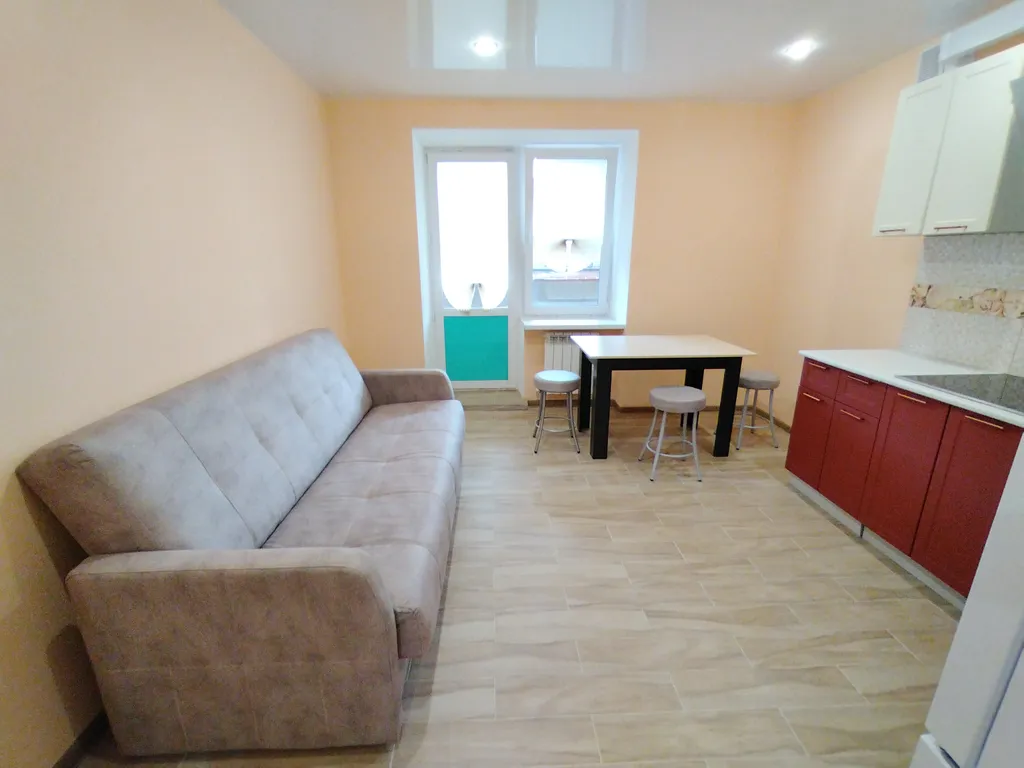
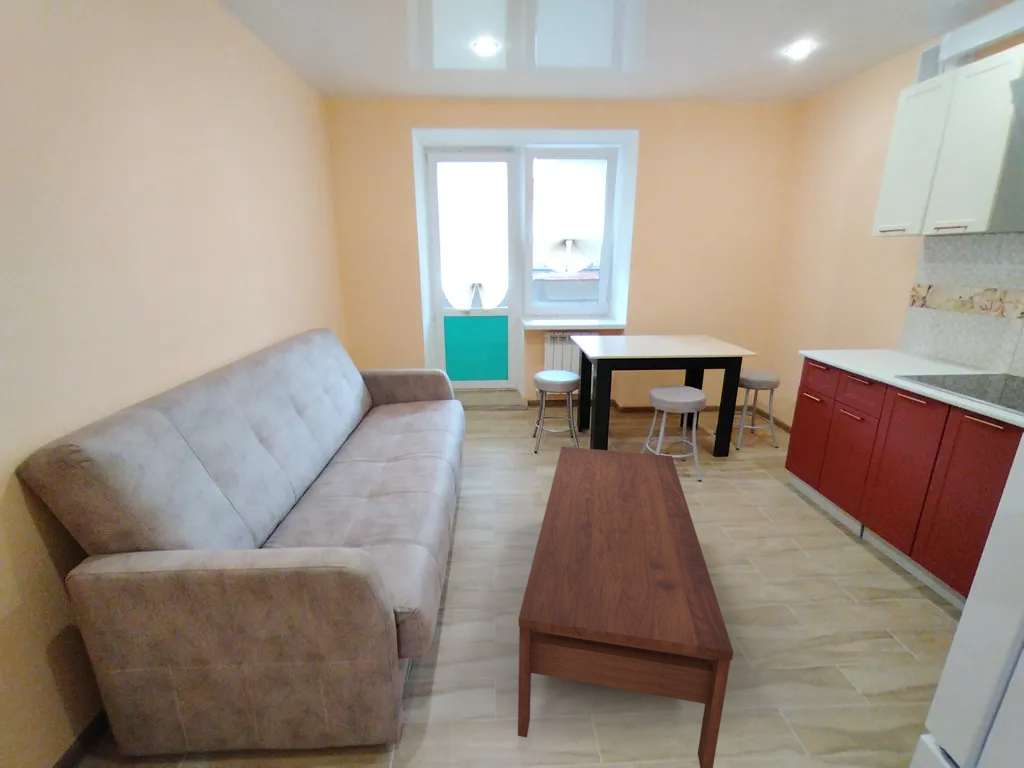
+ coffee table [517,446,734,768]
